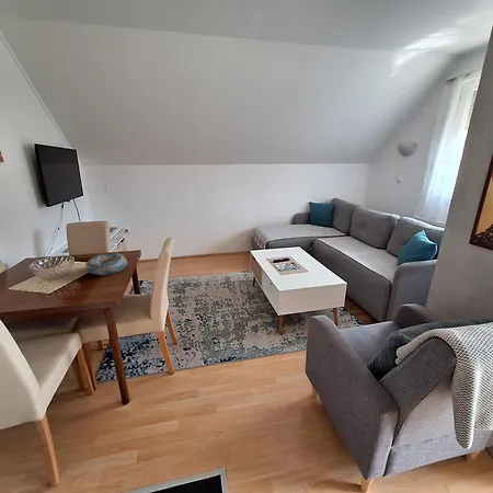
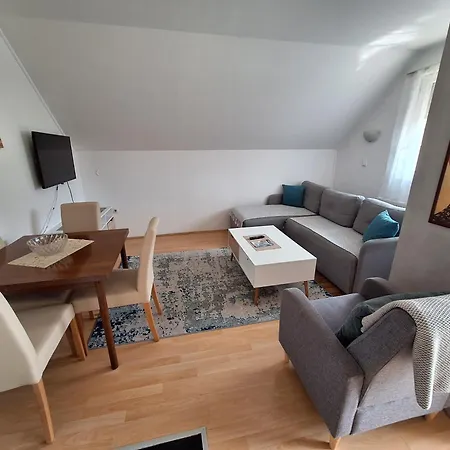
- decorative bowl [84,253,128,277]
